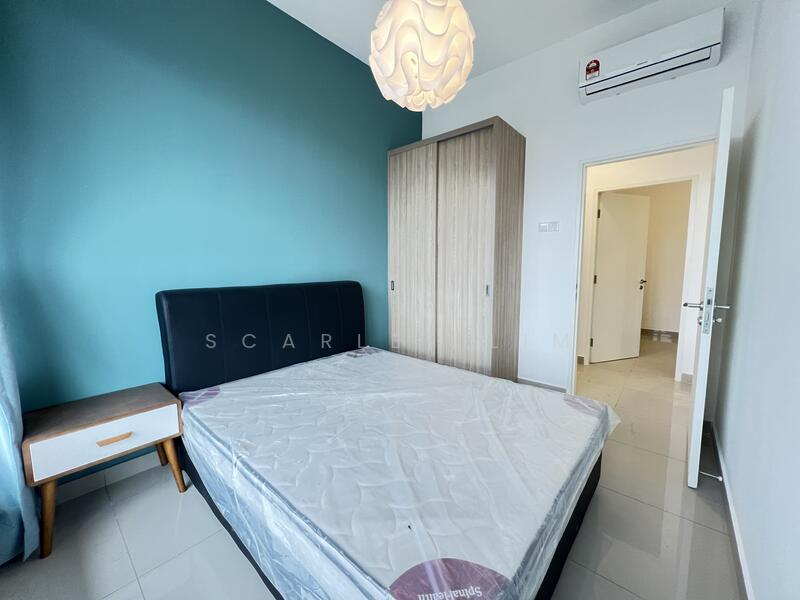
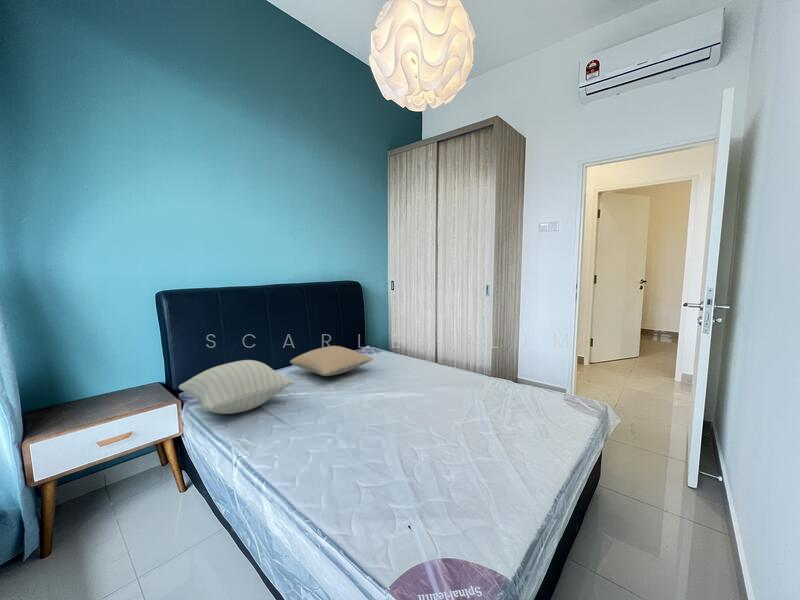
+ pillow [289,345,374,377]
+ pillow [178,359,296,415]
